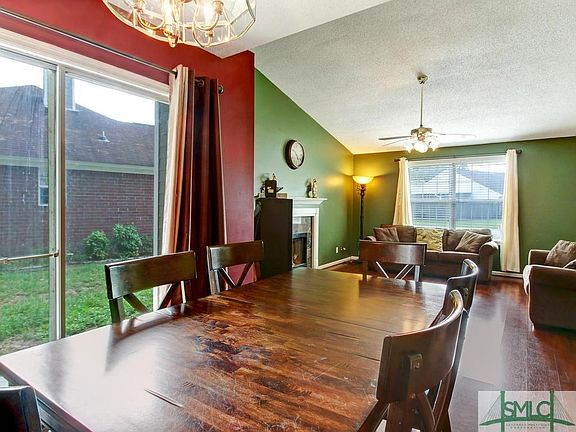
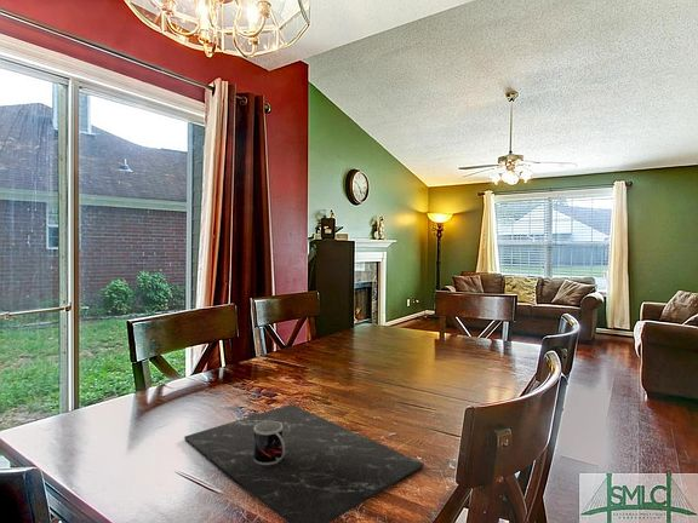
+ placemat [183,403,425,523]
